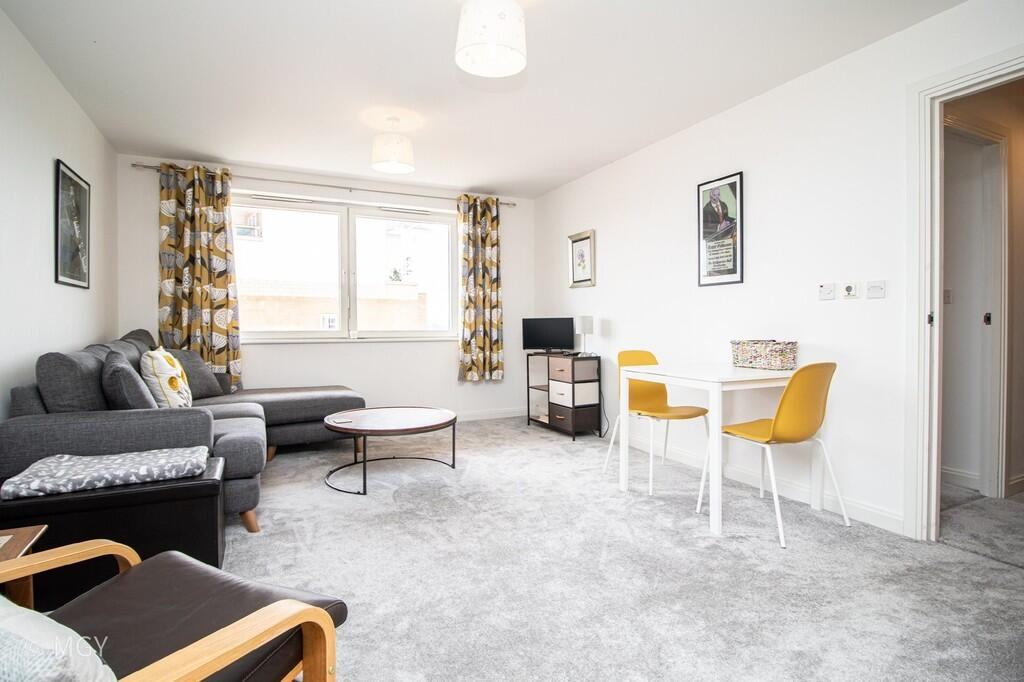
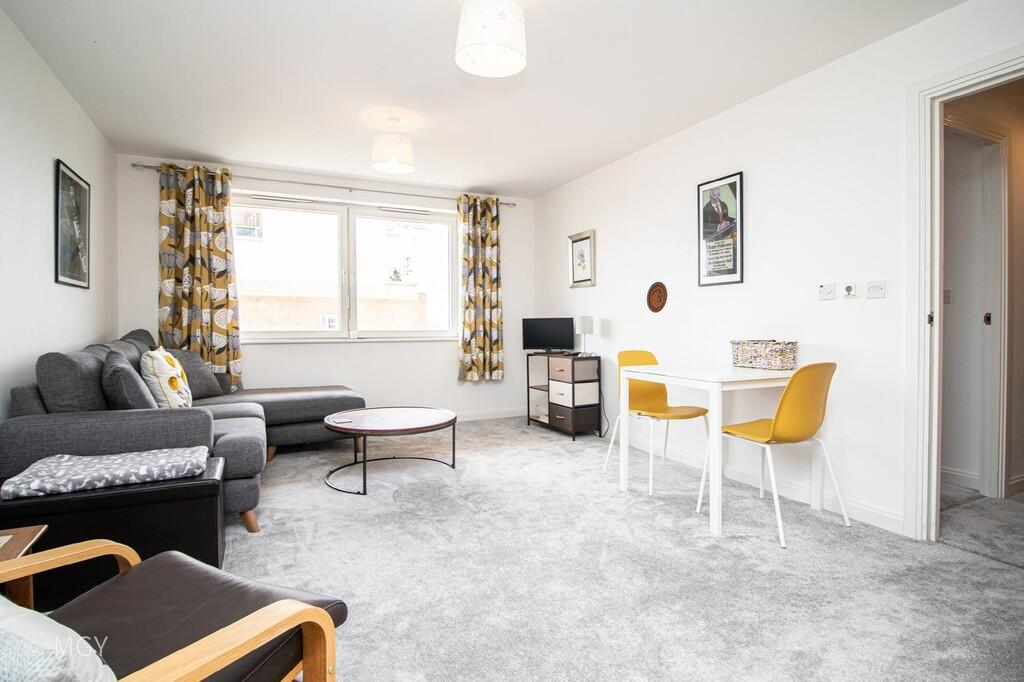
+ decorative plate [646,281,668,314]
